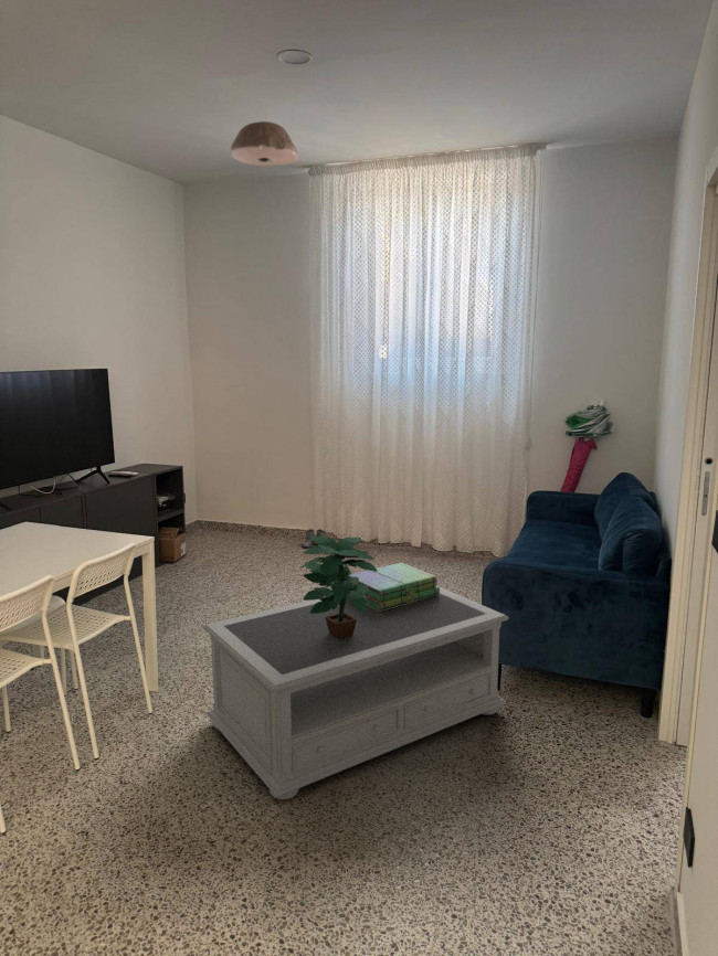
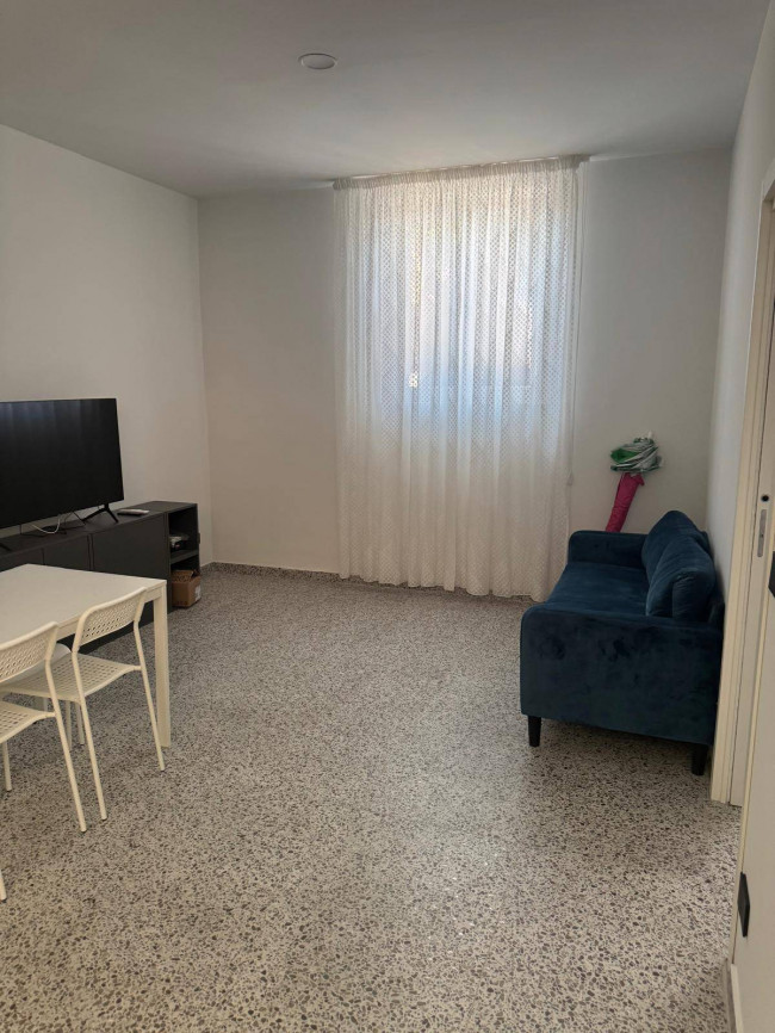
- potted plant [298,534,378,639]
- boots [302,528,326,550]
- ceiling light [230,120,299,167]
- stack of books [349,562,440,612]
- coffee table [202,585,510,800]
